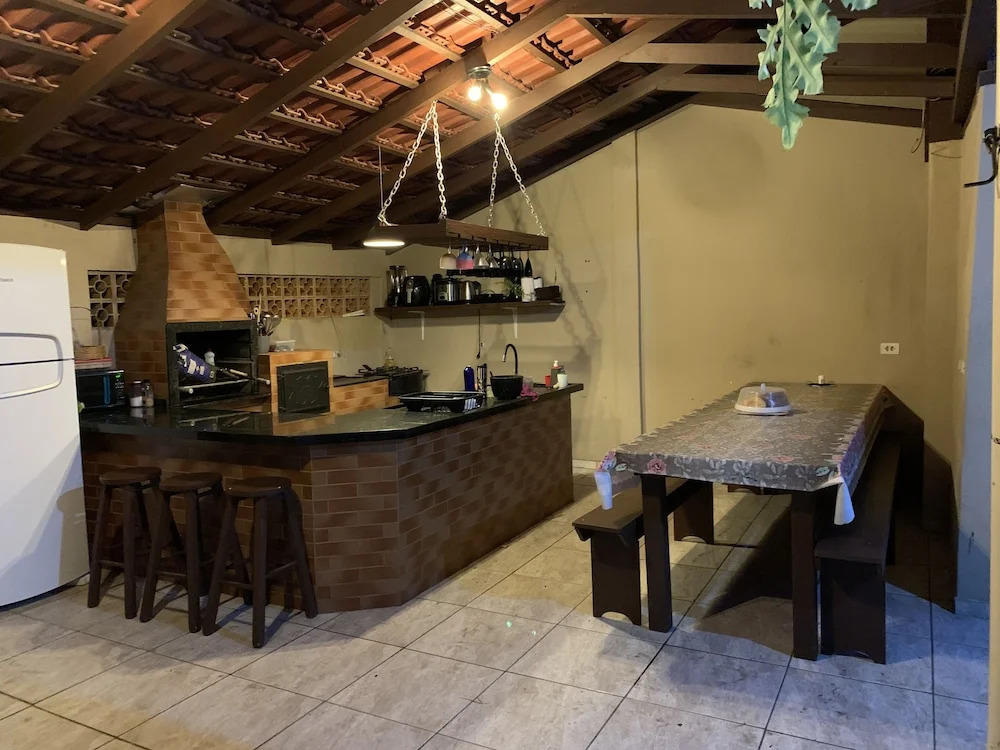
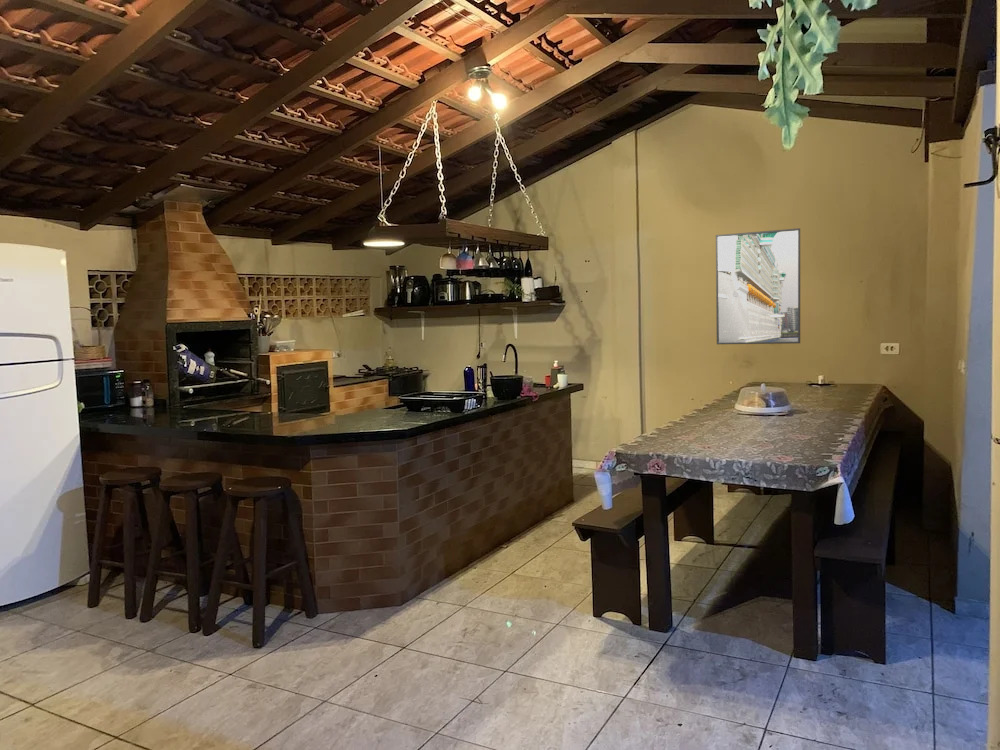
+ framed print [715,227,801,345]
